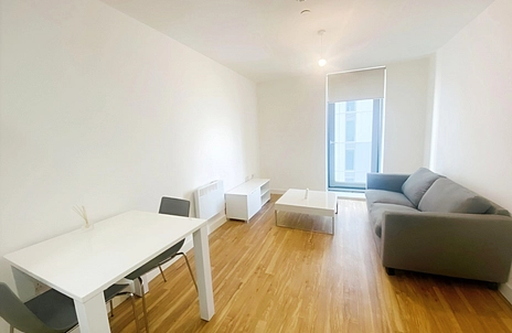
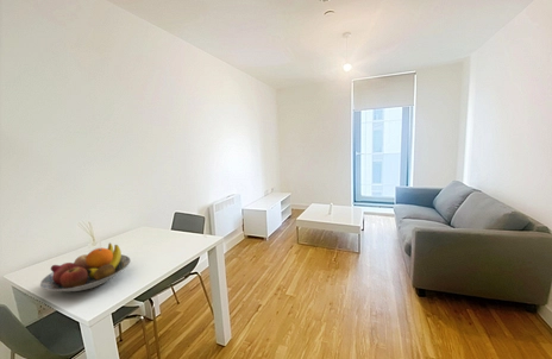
+ fruit bowl [39,243,132,292]
